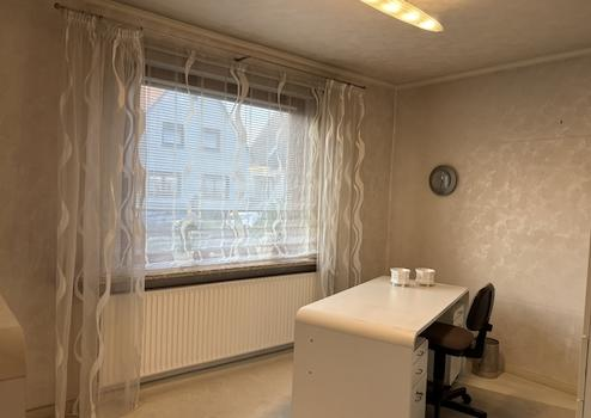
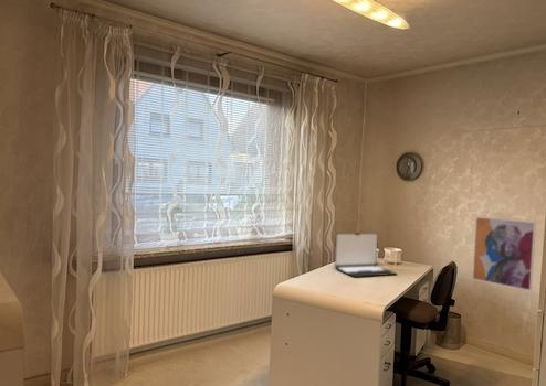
+ laptop [334,232,398,278]
+ wall art [471,215,537,292]
